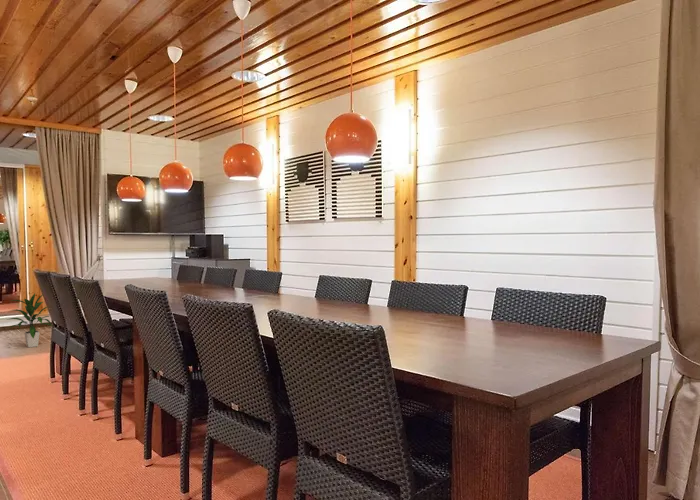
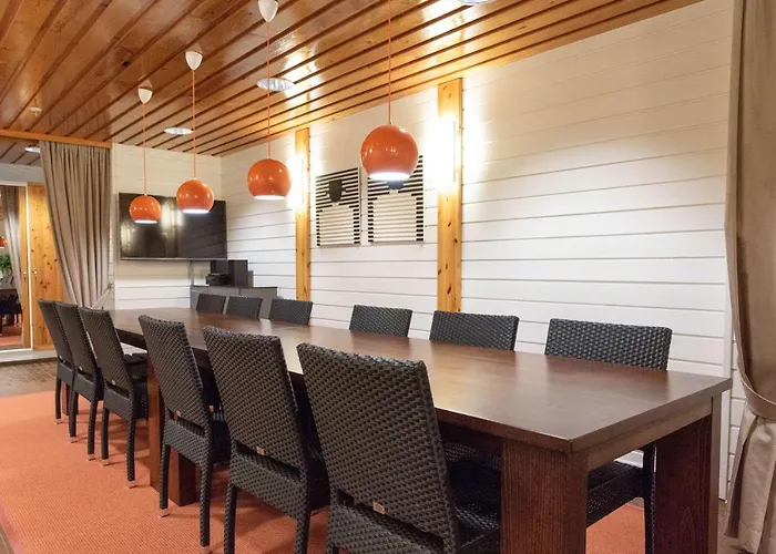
- indoor plant [6,292,53,348]
